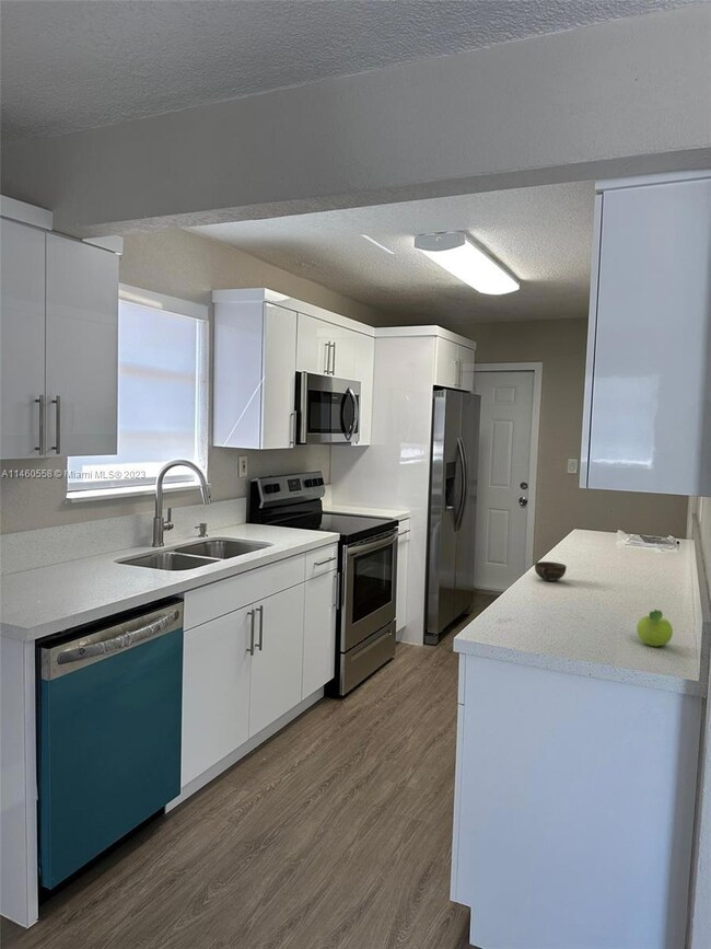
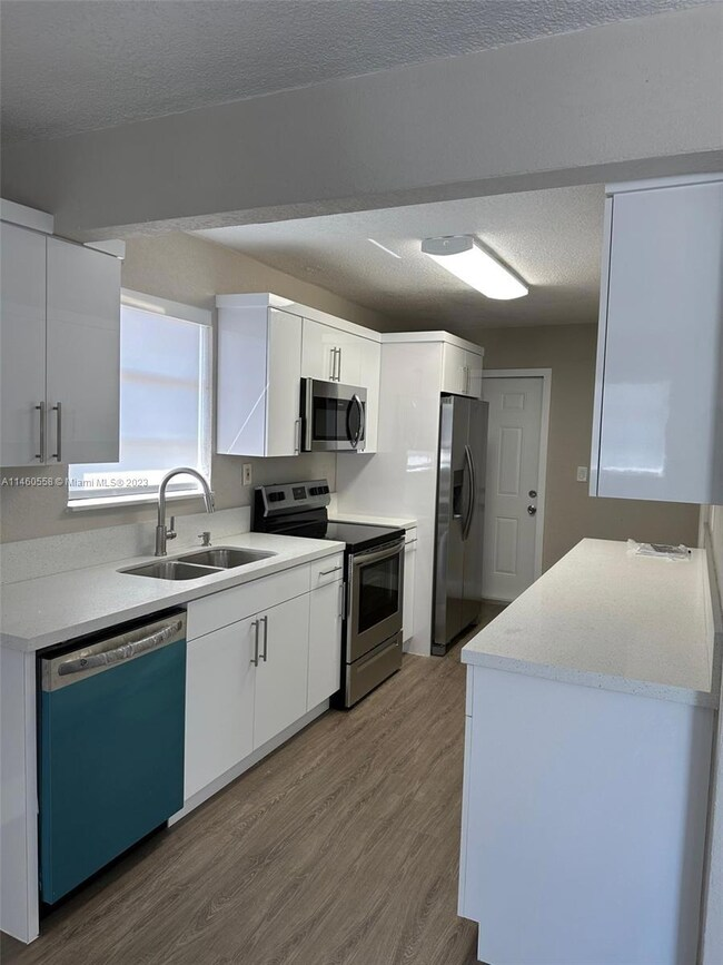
- cup [534,560,568,582]
- fruit [636,609,674,647]
